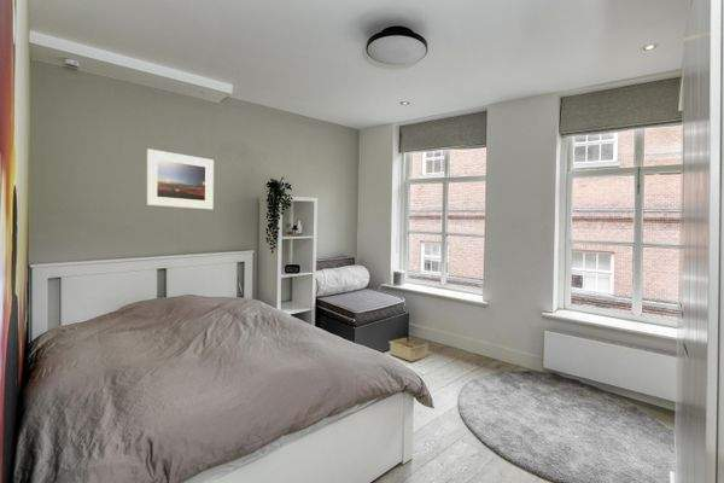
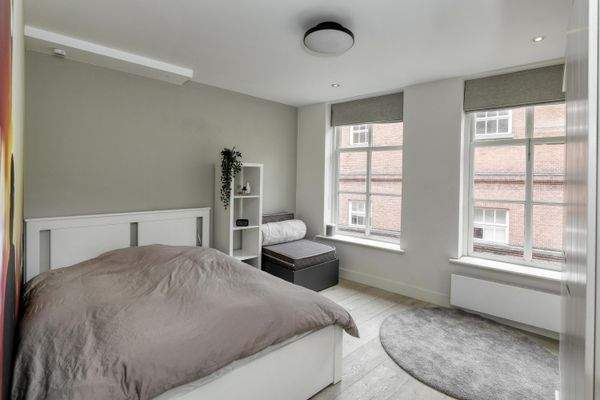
- storage bin [387,337,430,362]
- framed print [146,149,215,210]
